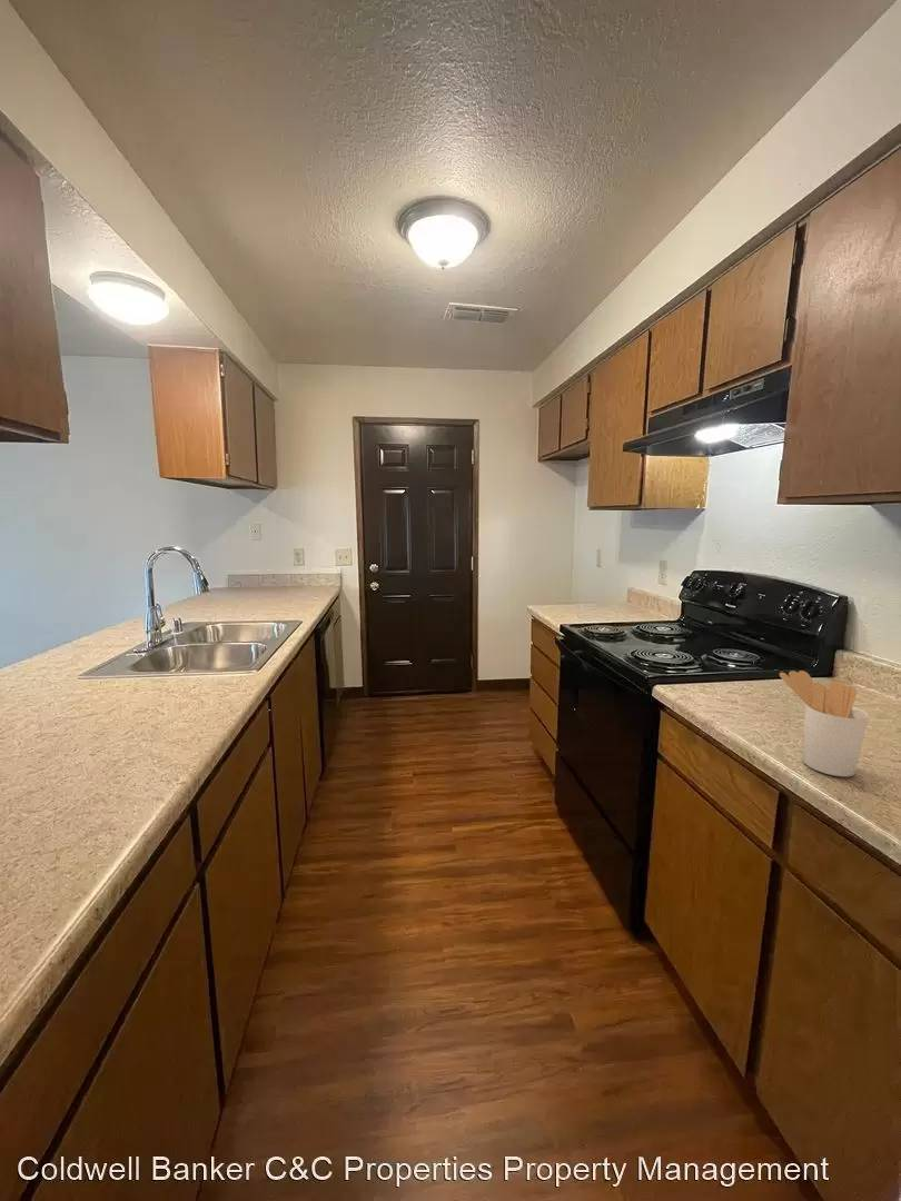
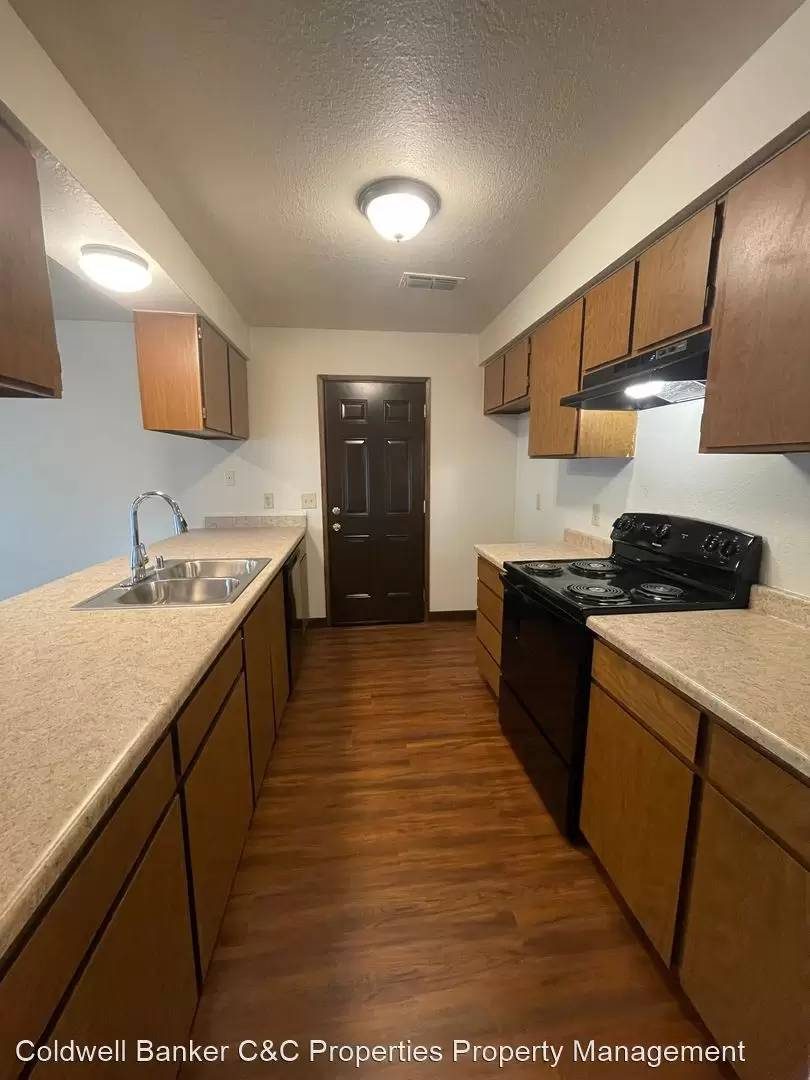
- utensil holder [779,669,870,777]
